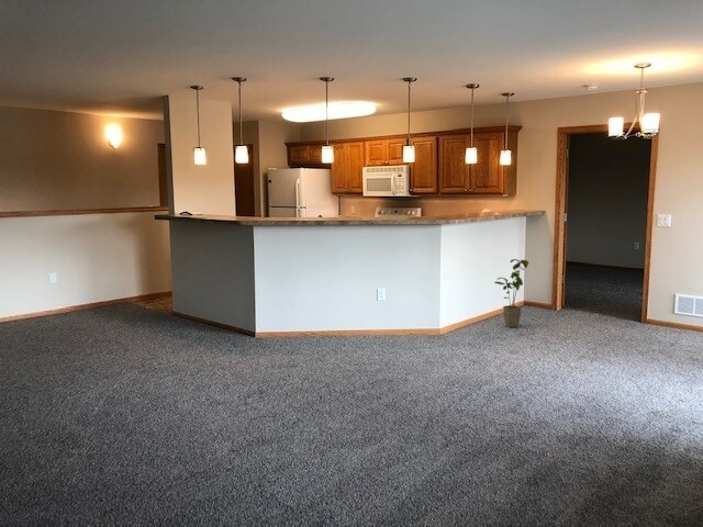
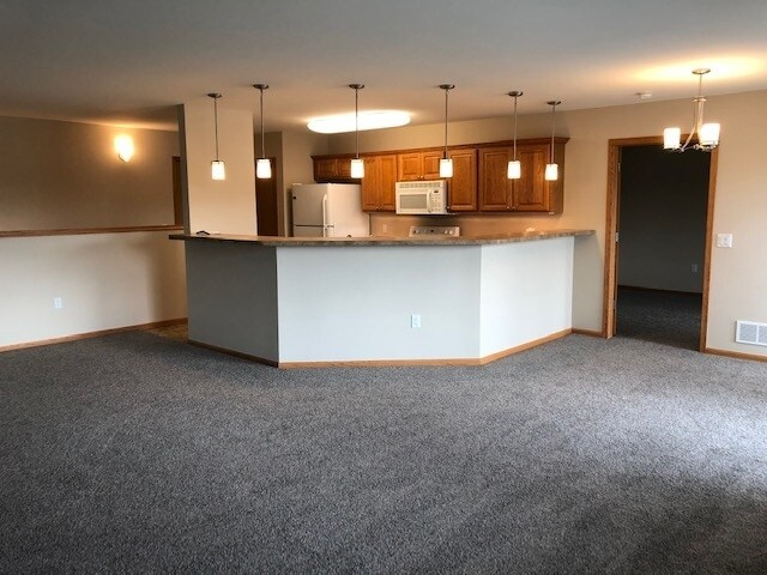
- house plant [493,258,529,328]
